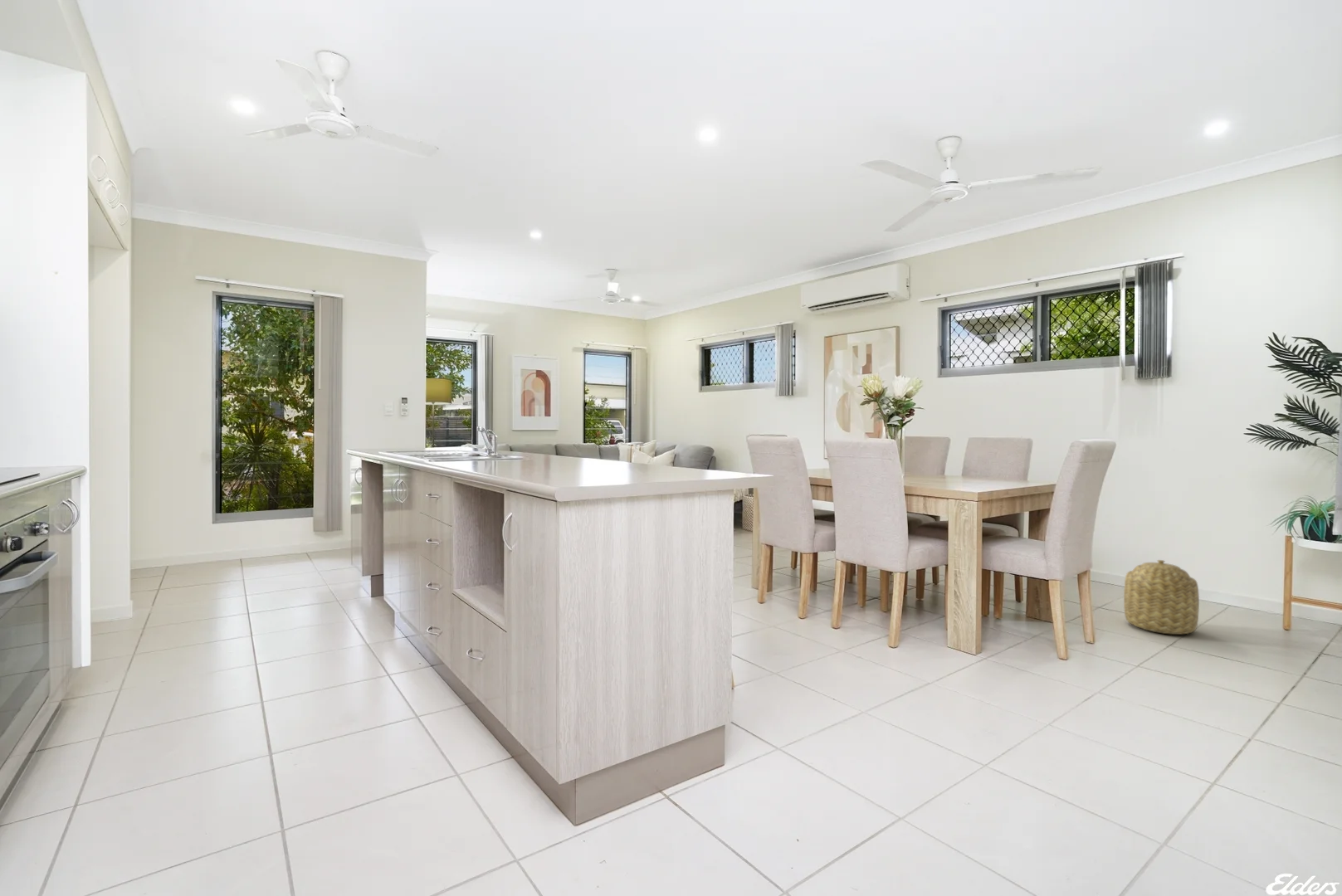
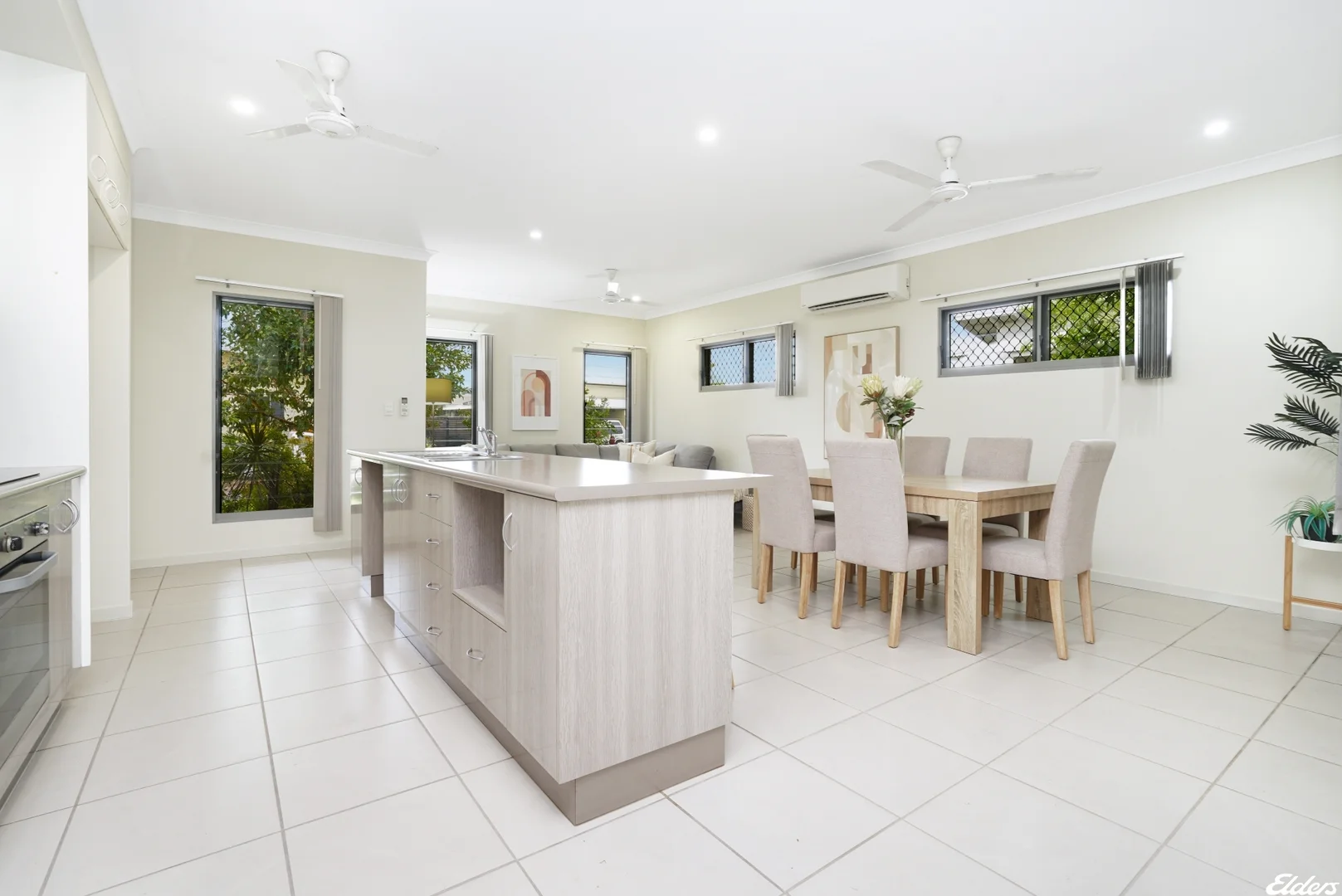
- basket [1123,559,1200,635]
